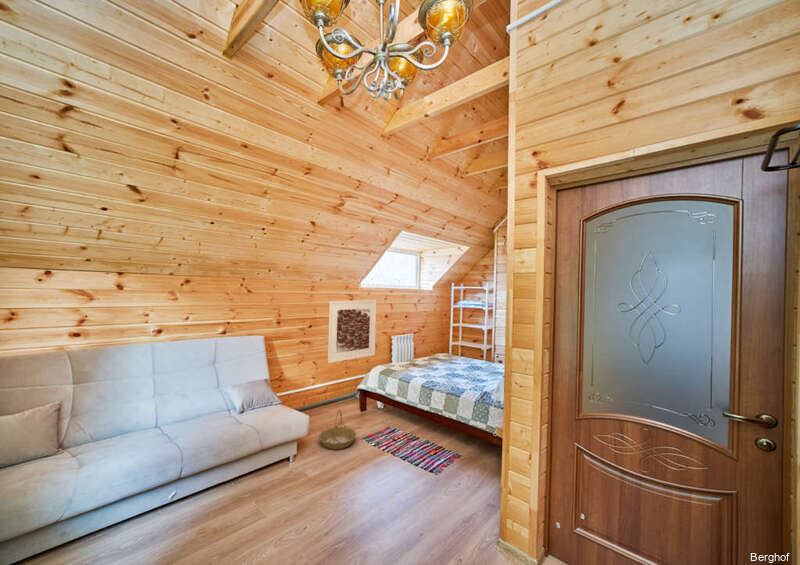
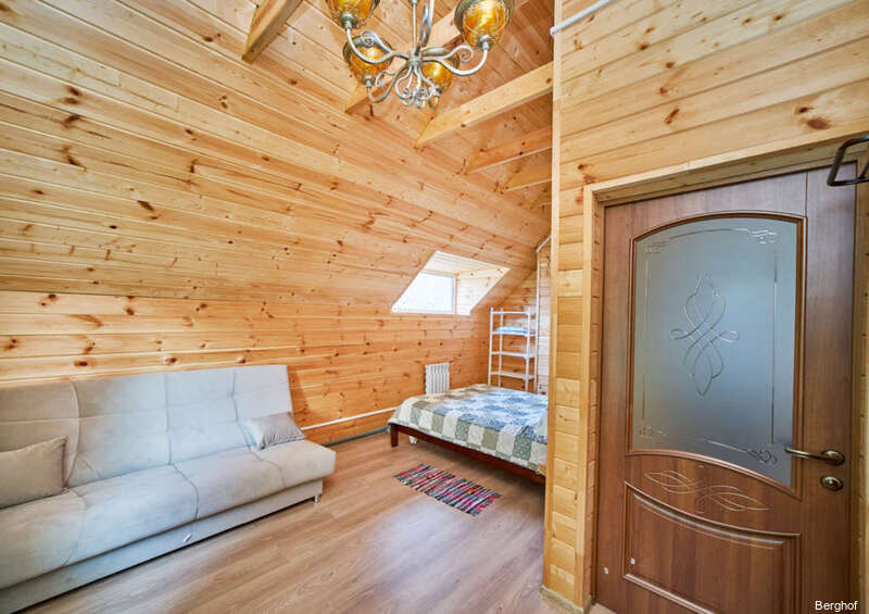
- basket [318,409,357,450]
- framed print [327,300,377,364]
